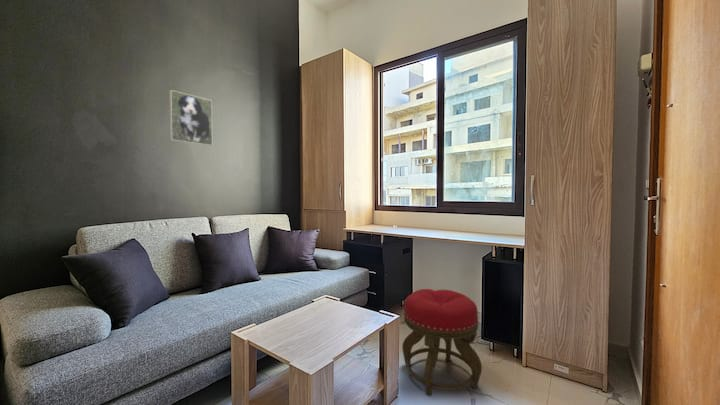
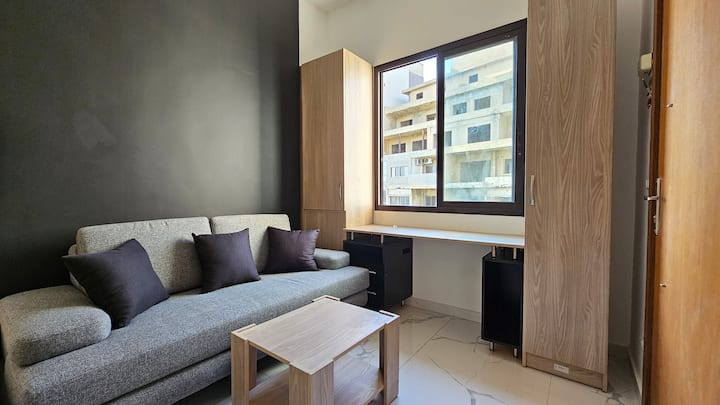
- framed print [168,89,213,147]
- stool [401,288,483,397]
